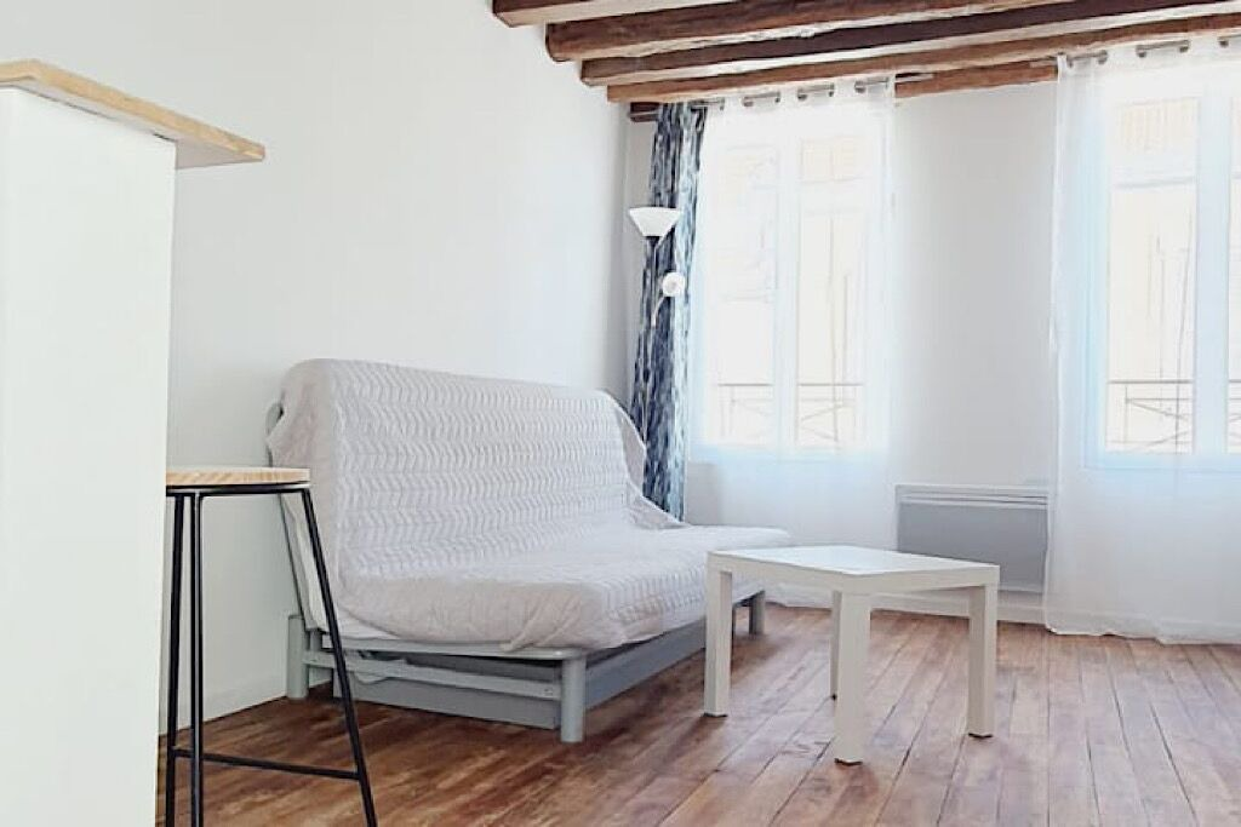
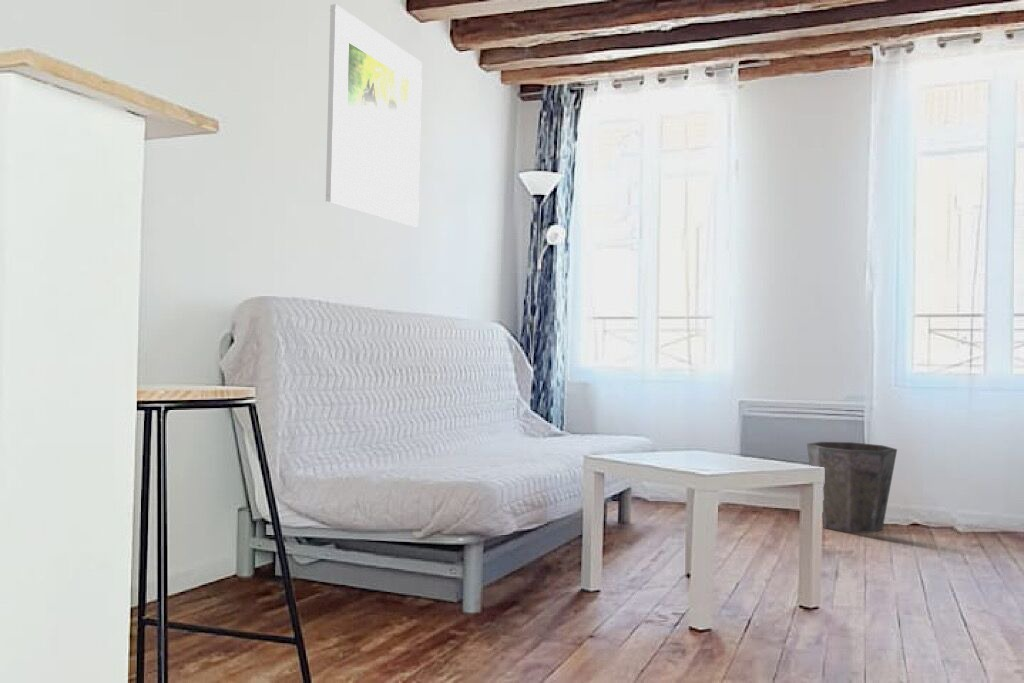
+ waste bin [806,441,898,534]
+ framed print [325,3,423,227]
